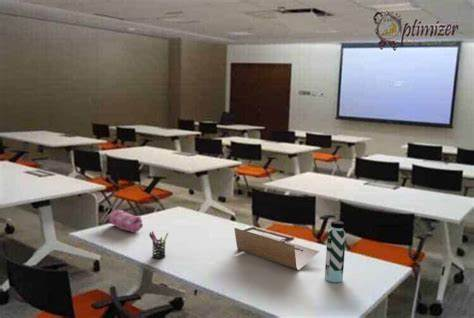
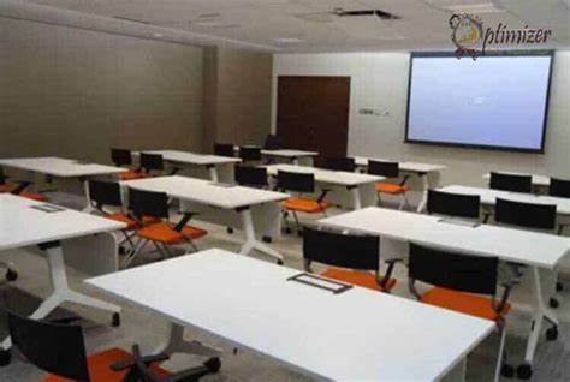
- desk organizer [233,227,320,271]
- water bottle [324,220,347,283]
- pencil case [108,208,144,233]
- pen holder [148,230,170,260]
